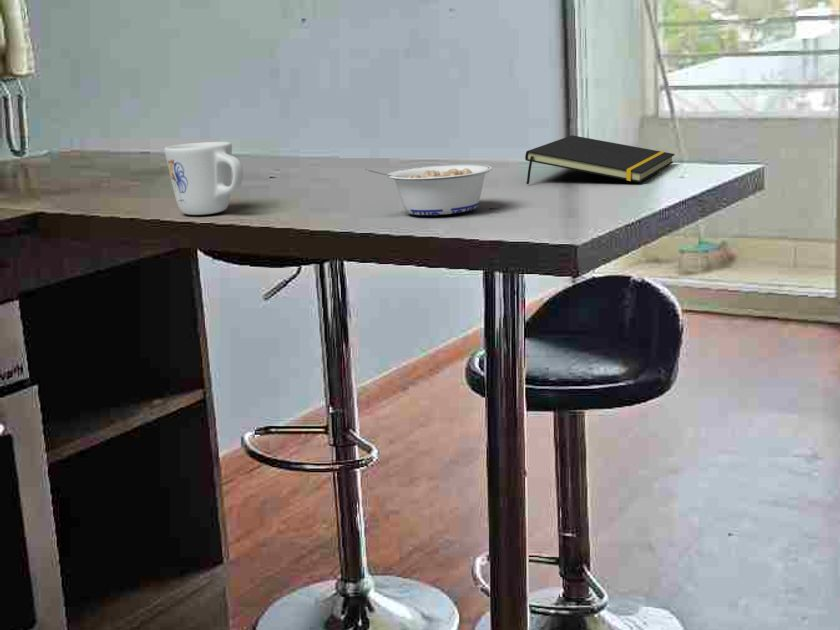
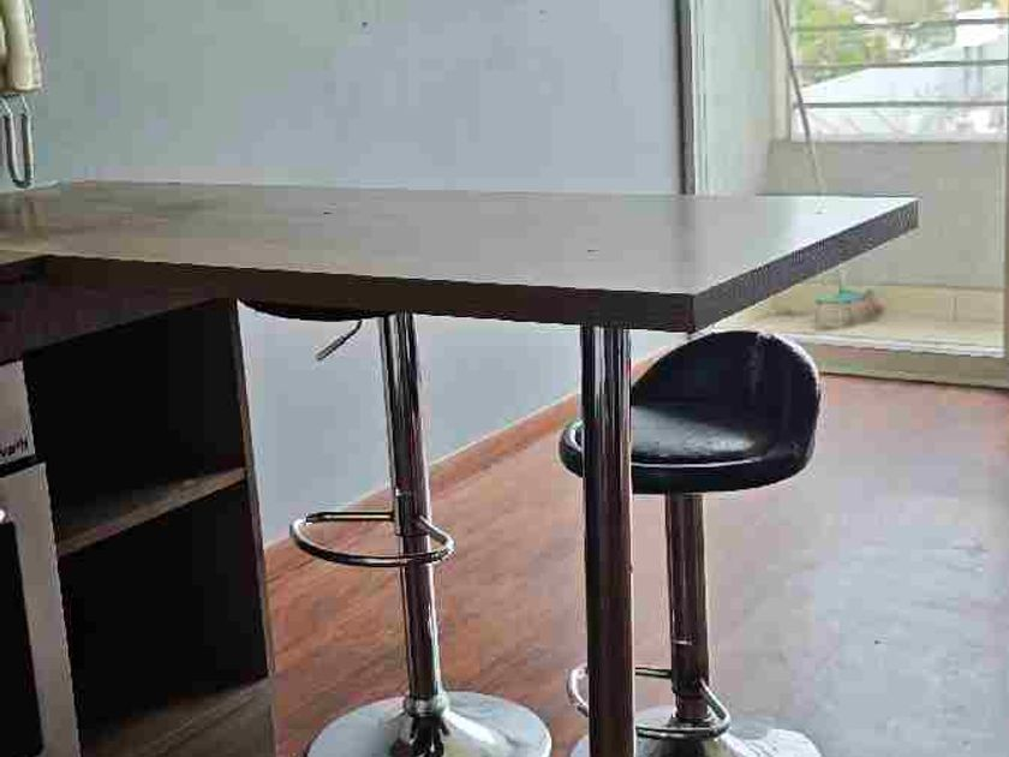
- notepad [524,134,675,185]
- mug [163,141,244,216]
- legume [365,164,493,216]
